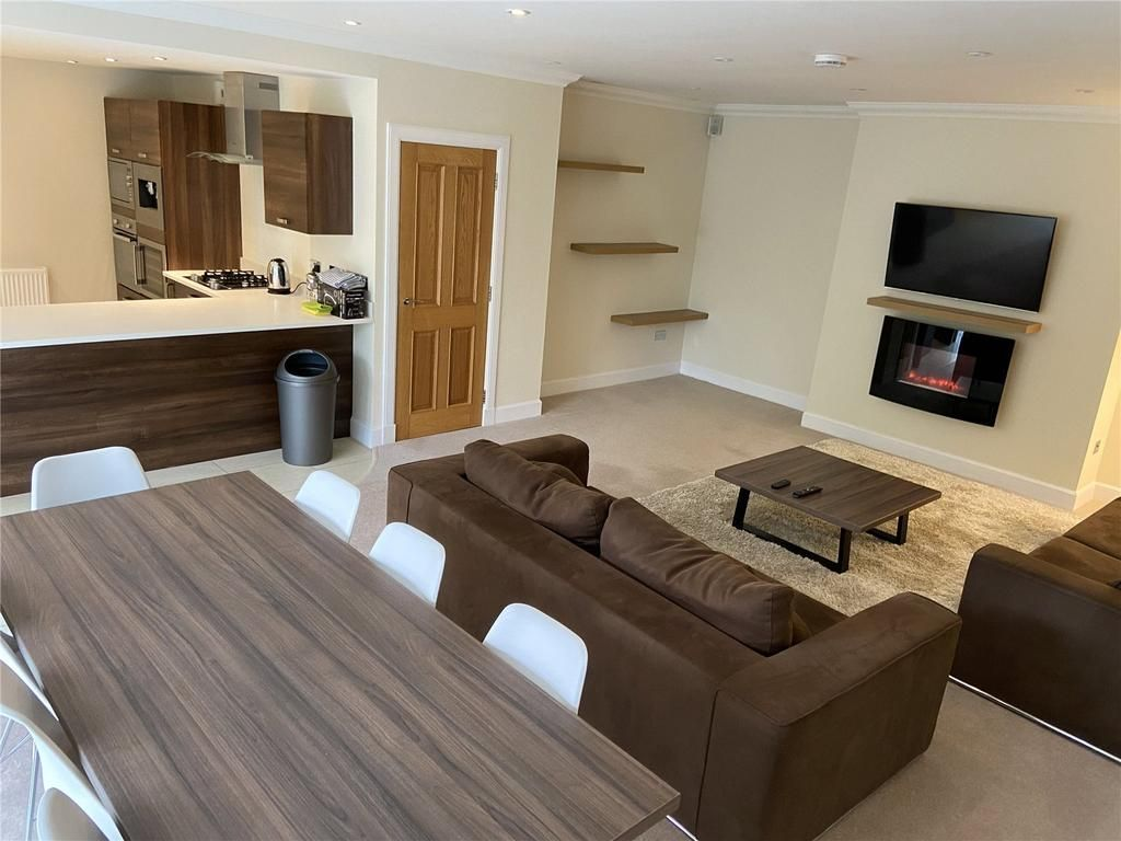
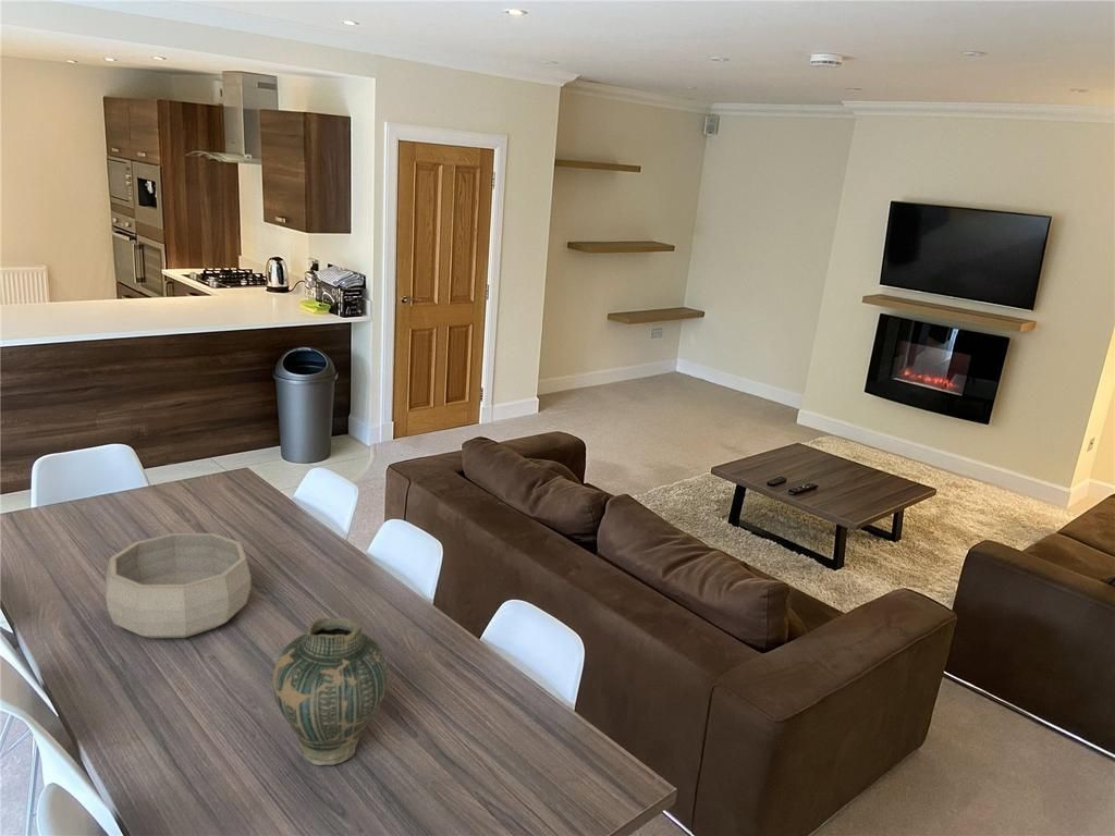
+ decorative bowl [105,532,253,639]
+ vase [271,616,389,766]
